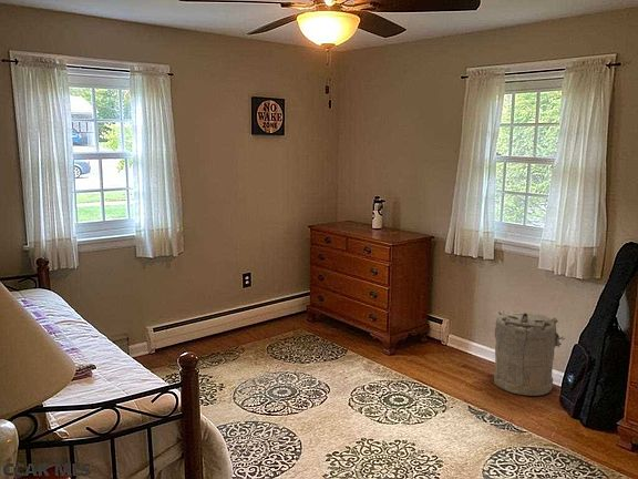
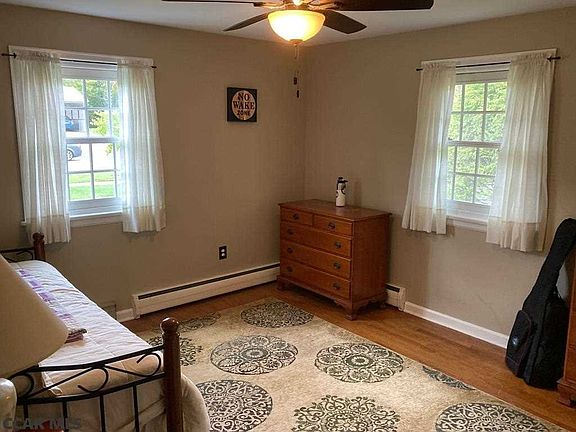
- laundry hamper [493,309,566,397]
